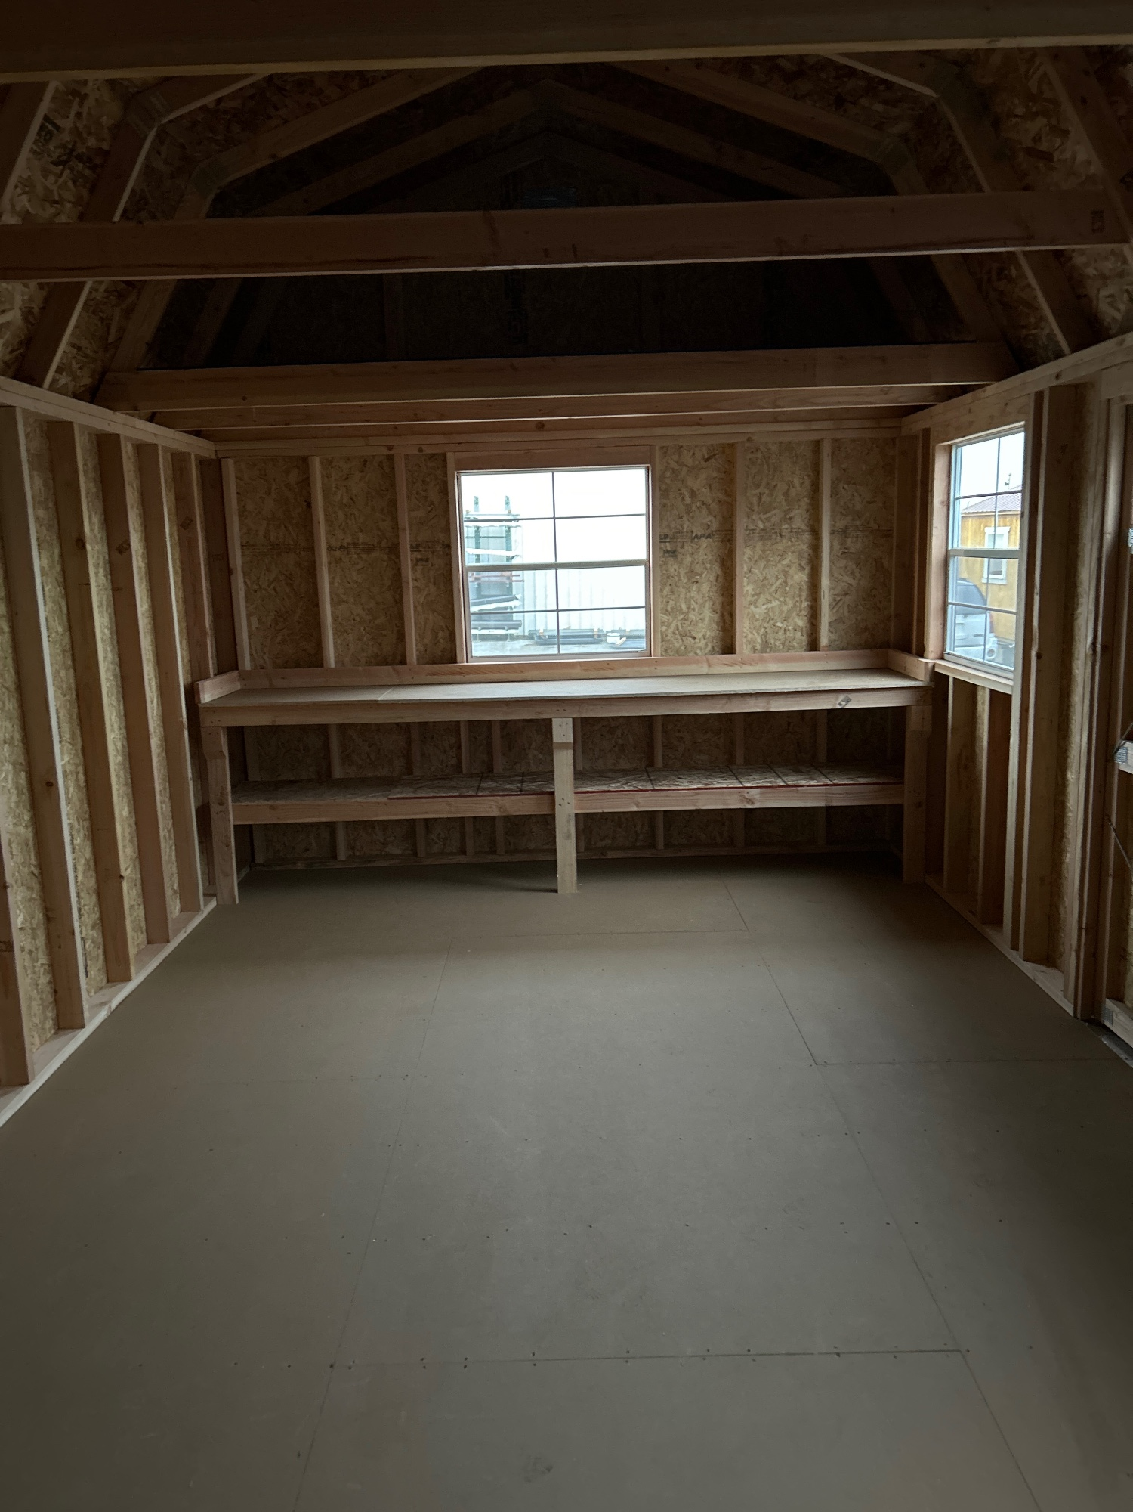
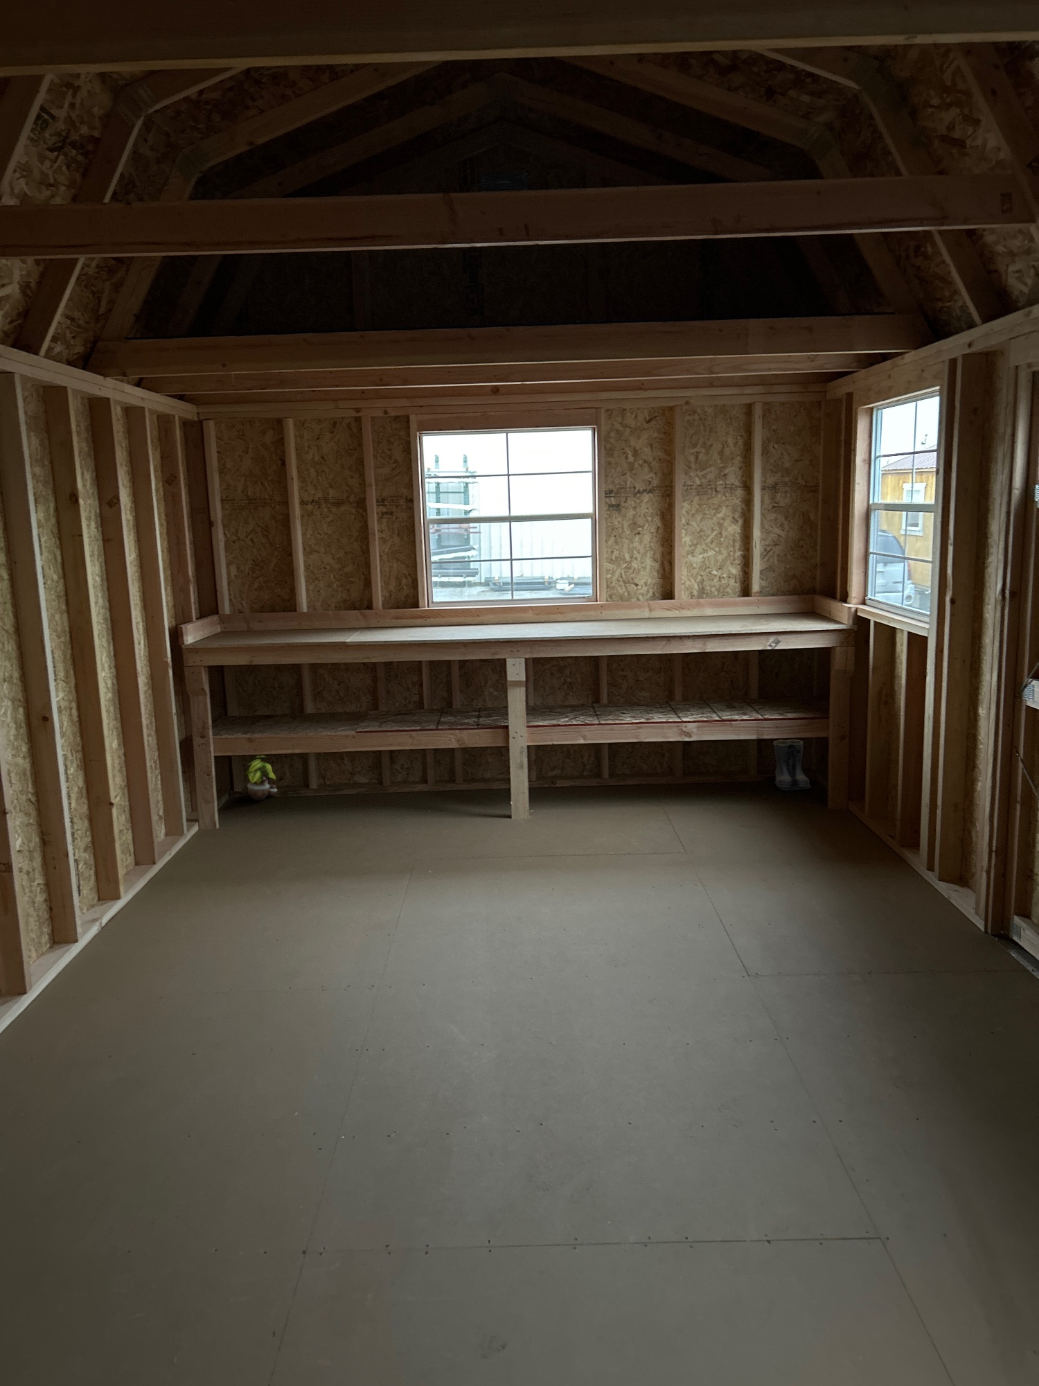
+ potted plant [246,755,278,801]
+ boots [773,739,812,791]
